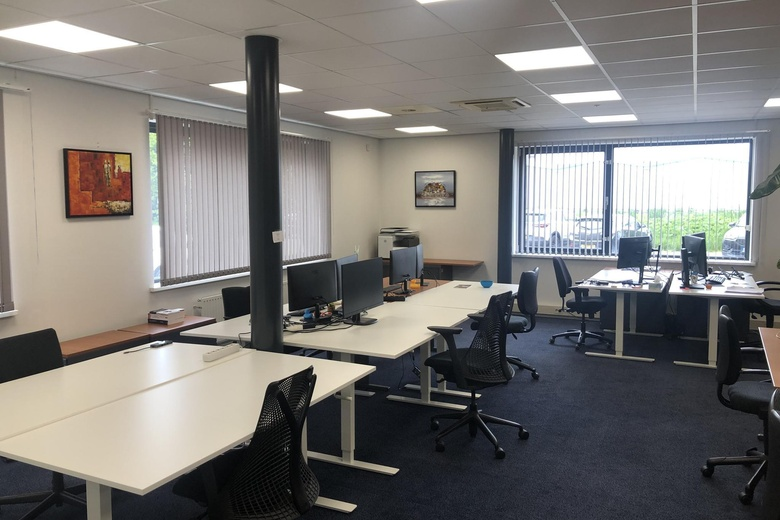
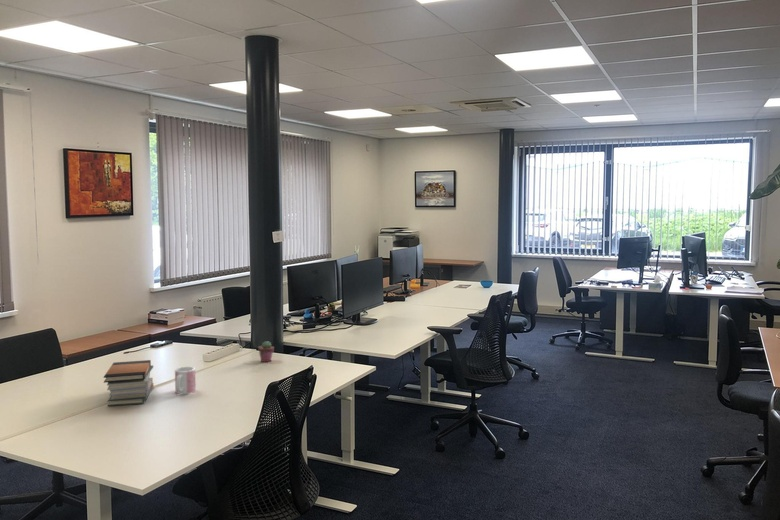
+ mug [174,366,197,395]
+ book stack [103,359,155,407]
+ potted succulent [257,340,275,363]
